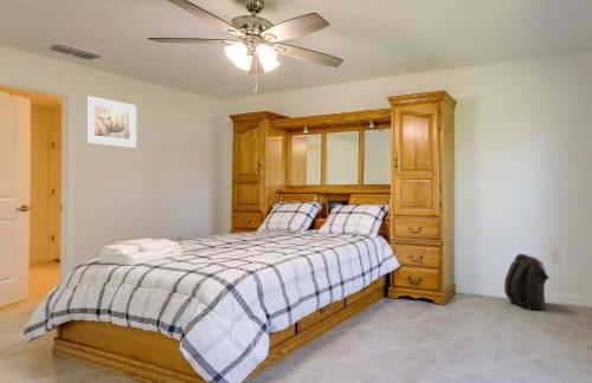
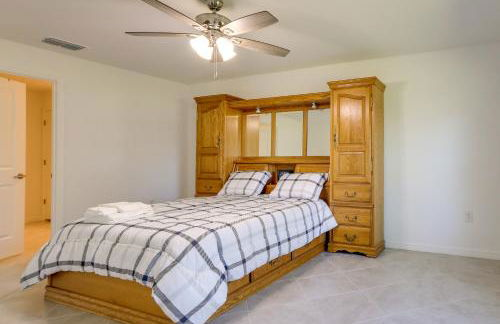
- backpack [503,253,551,311]
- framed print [85,95,137,149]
